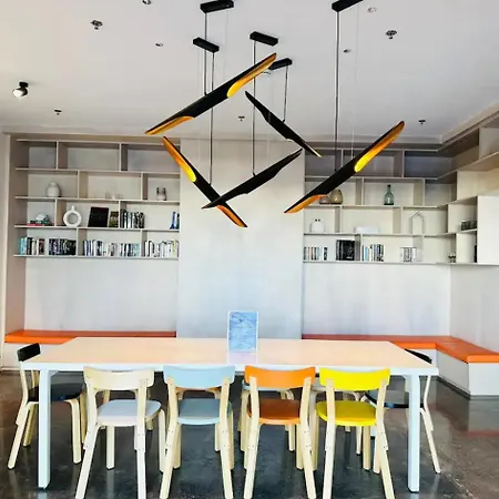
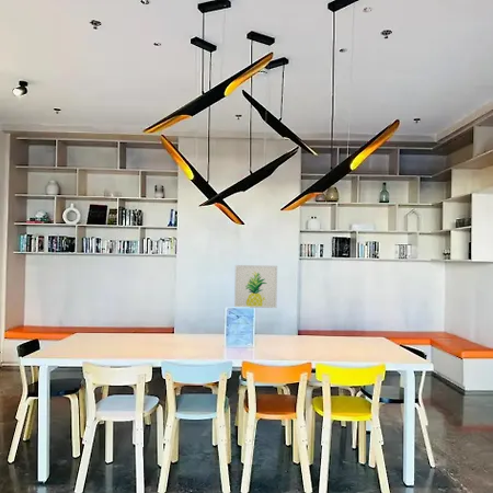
+ wall art [233,264,278,309]
